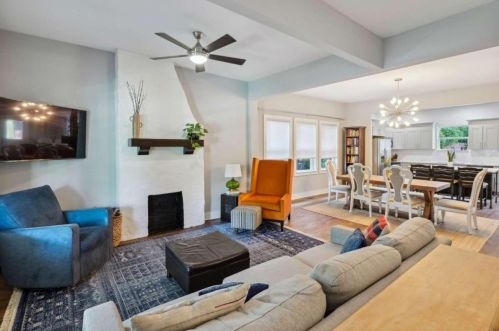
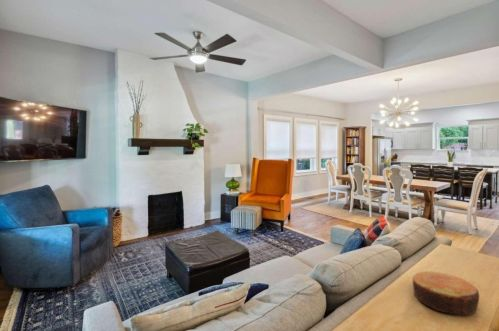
+ bowl [412,270,480,316]
